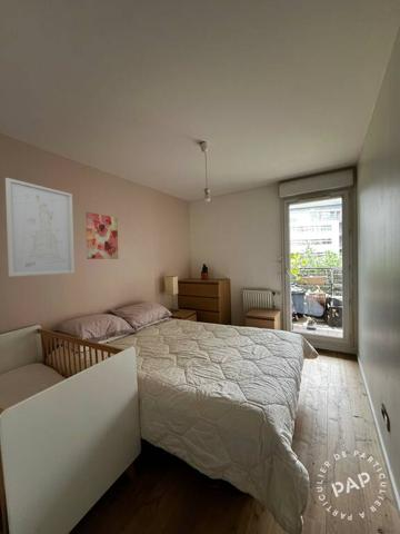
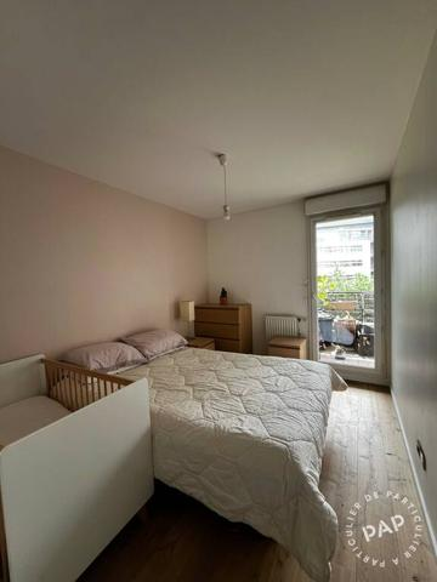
- wall art [4,177,76,278]
- wall art [84,211,119,260]
